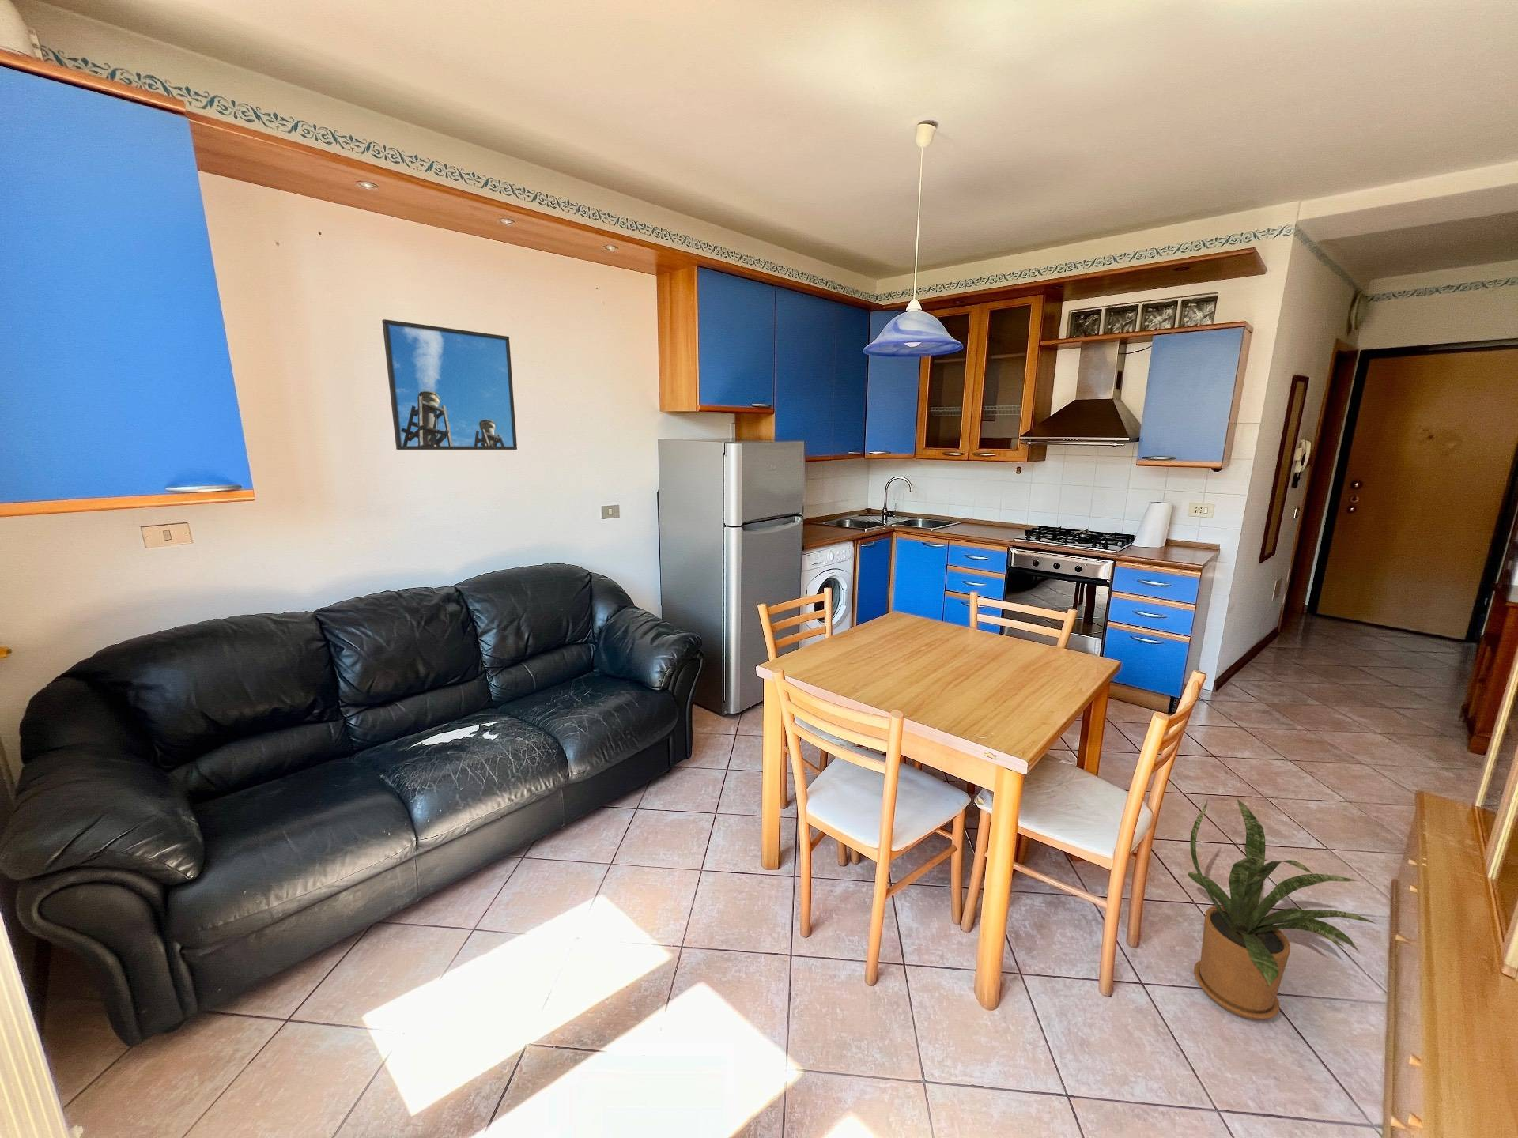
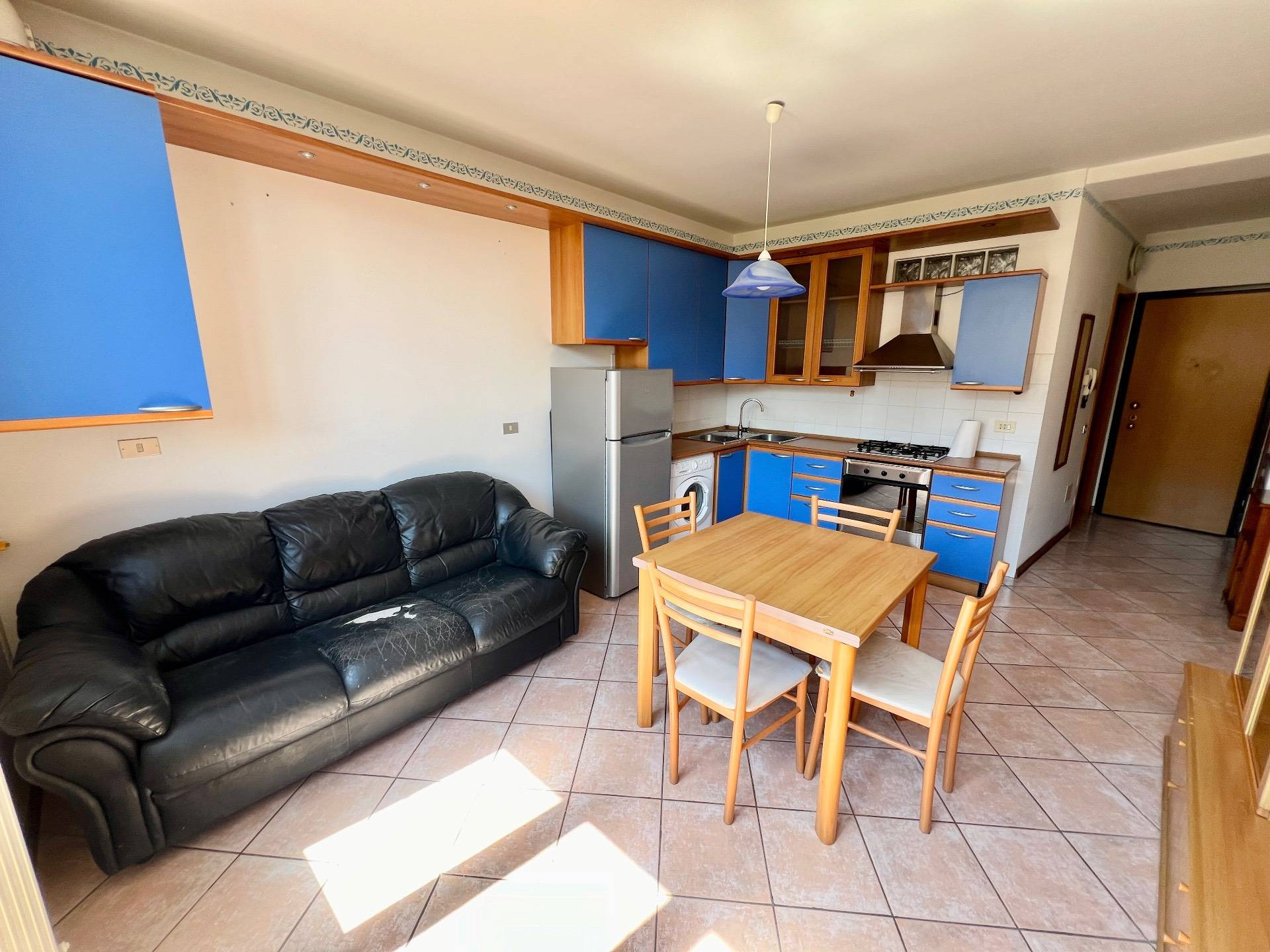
- house plant [1187,799,1377,1020]
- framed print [381,318,518,451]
